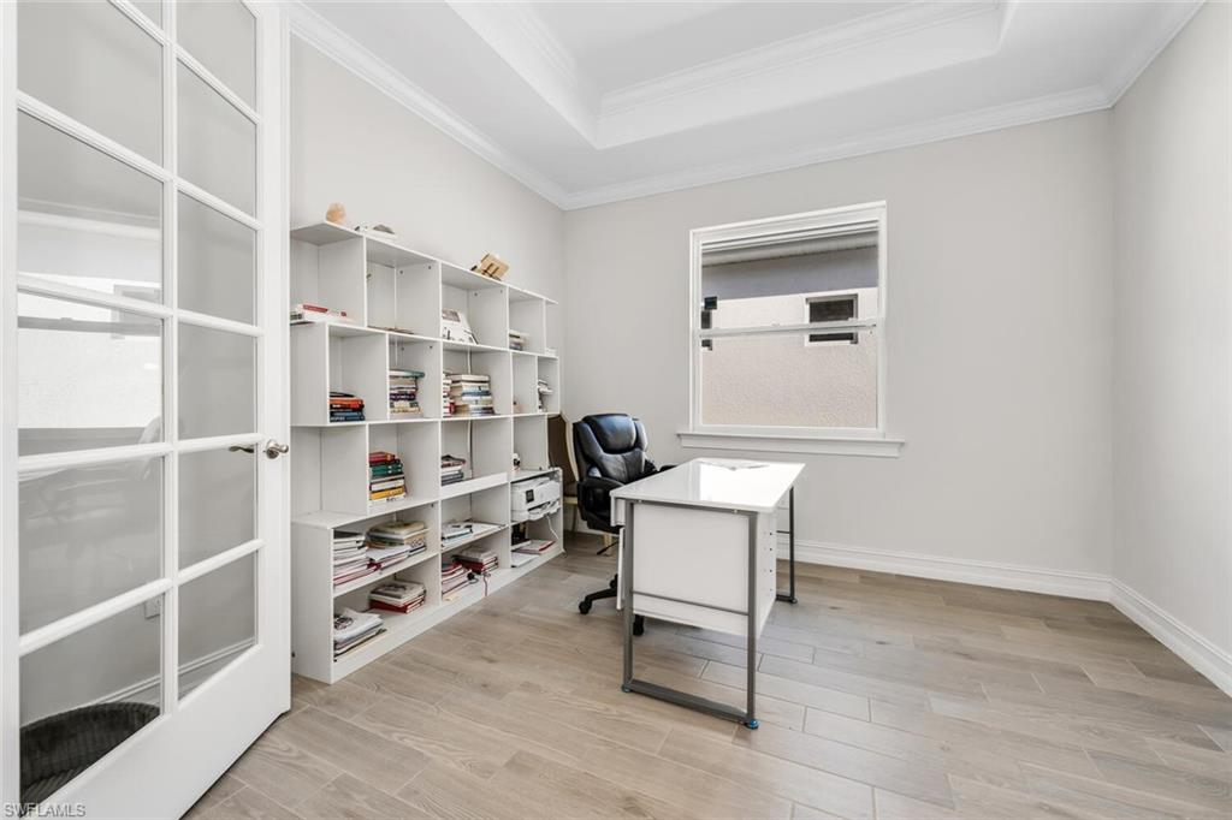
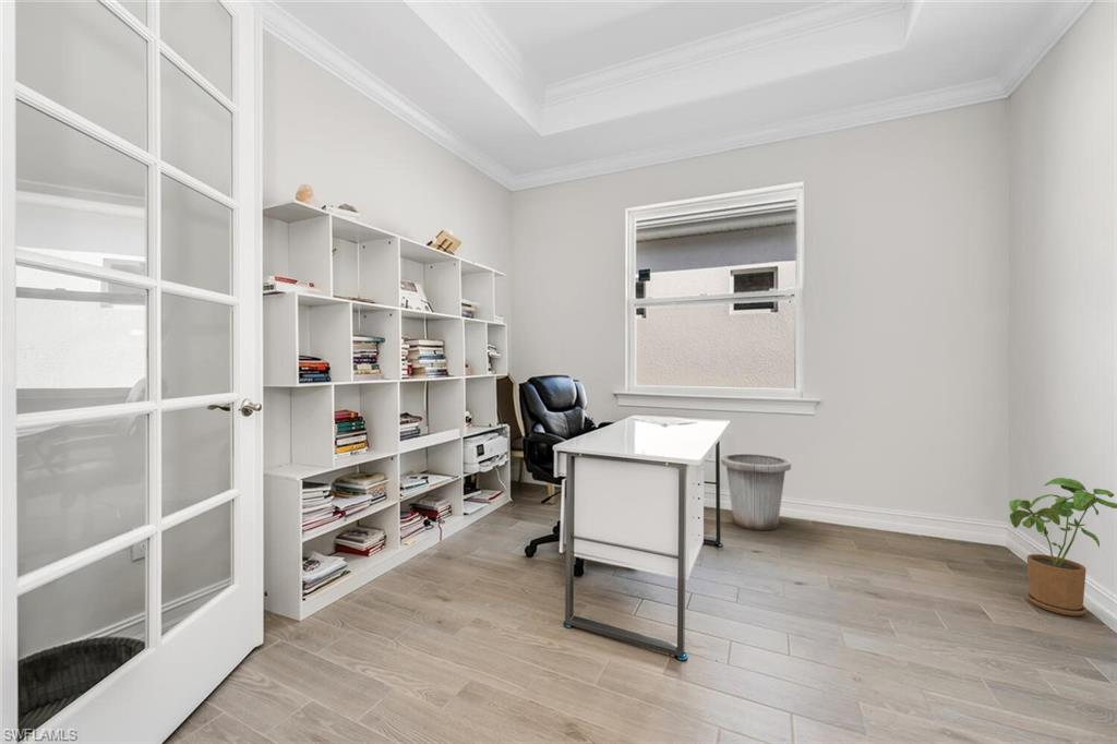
+ trash can [720,453,792,531]
+ house plant [1008,477,1117,616]
